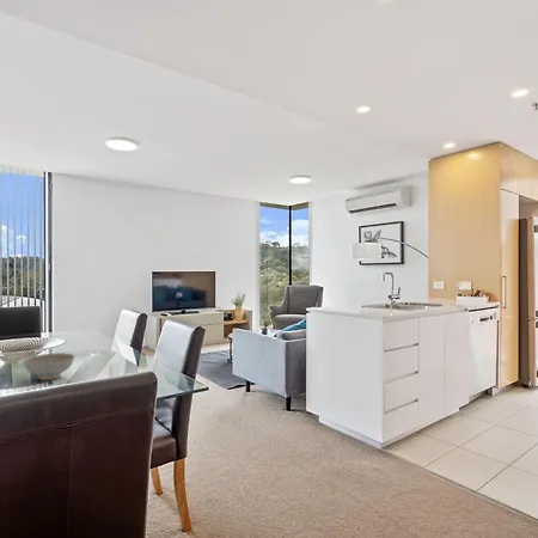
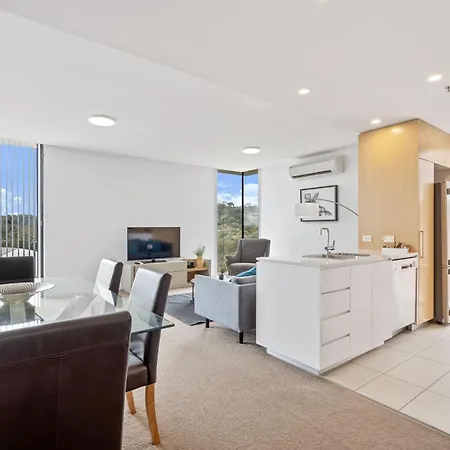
- decorative bowl [23,351,75,381]
